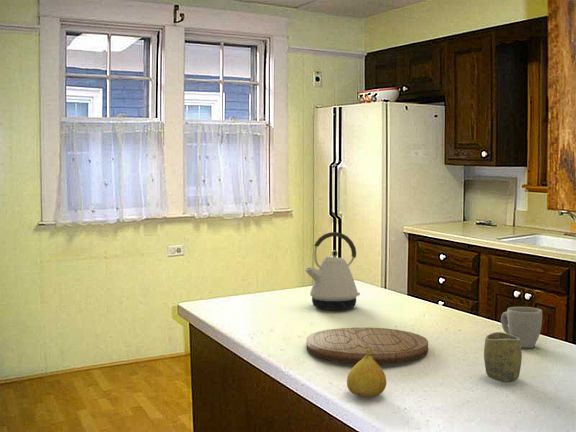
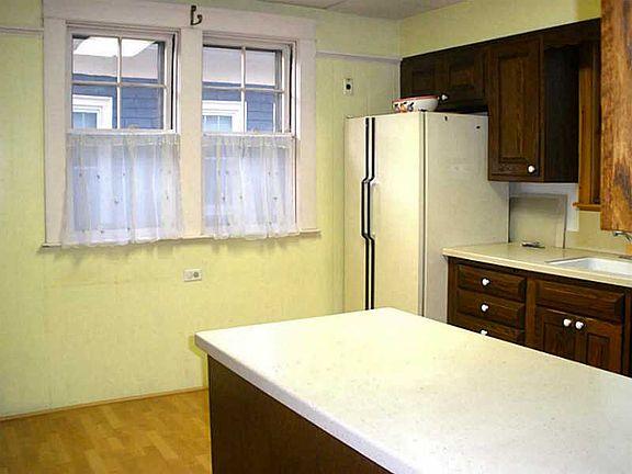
- mug [500,306,543,349]
- kettle [304,231,361,311]
- fruit [346,348,387,398]
- cutting board [305,326,429,365]
- cup [483,331,523,384]
